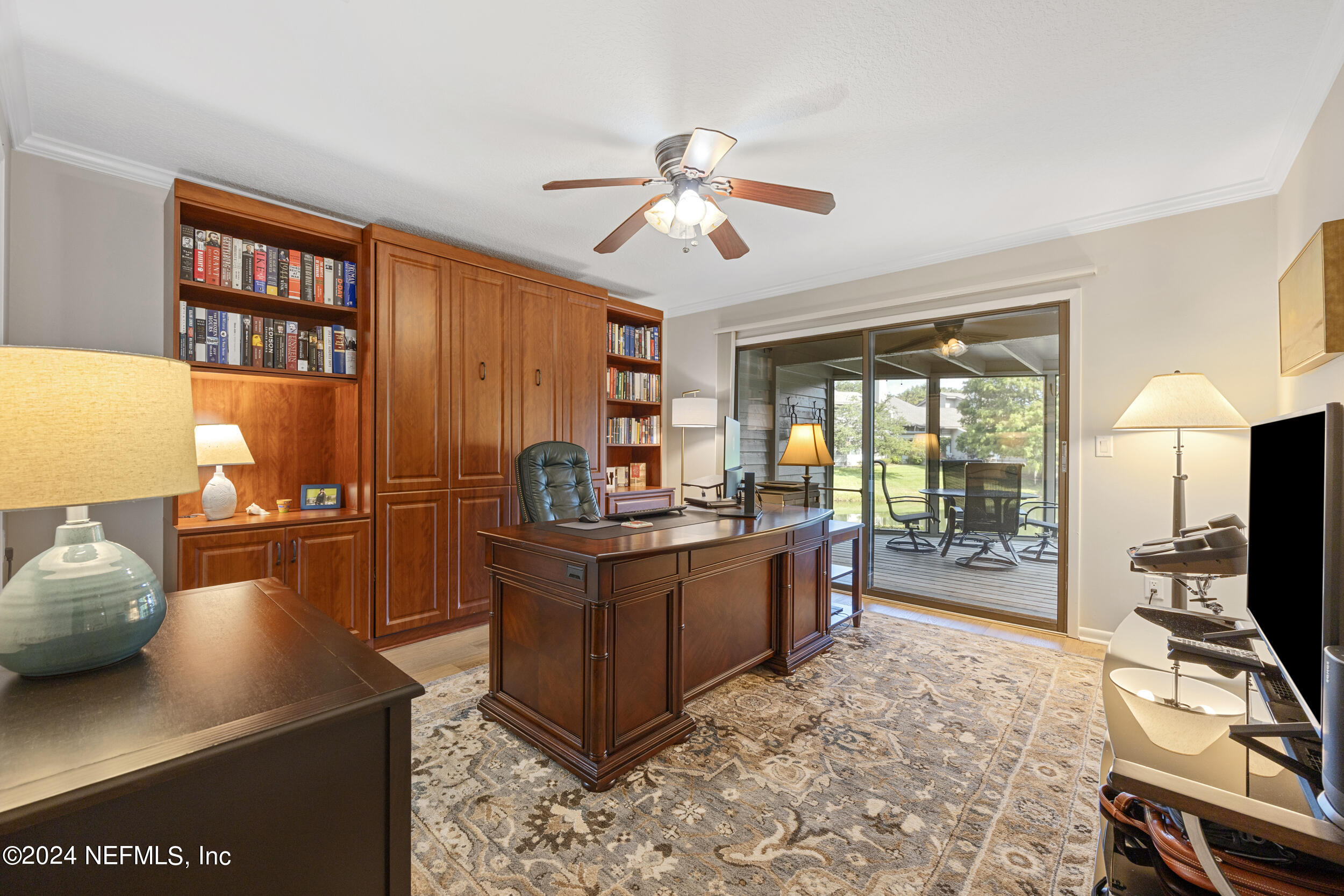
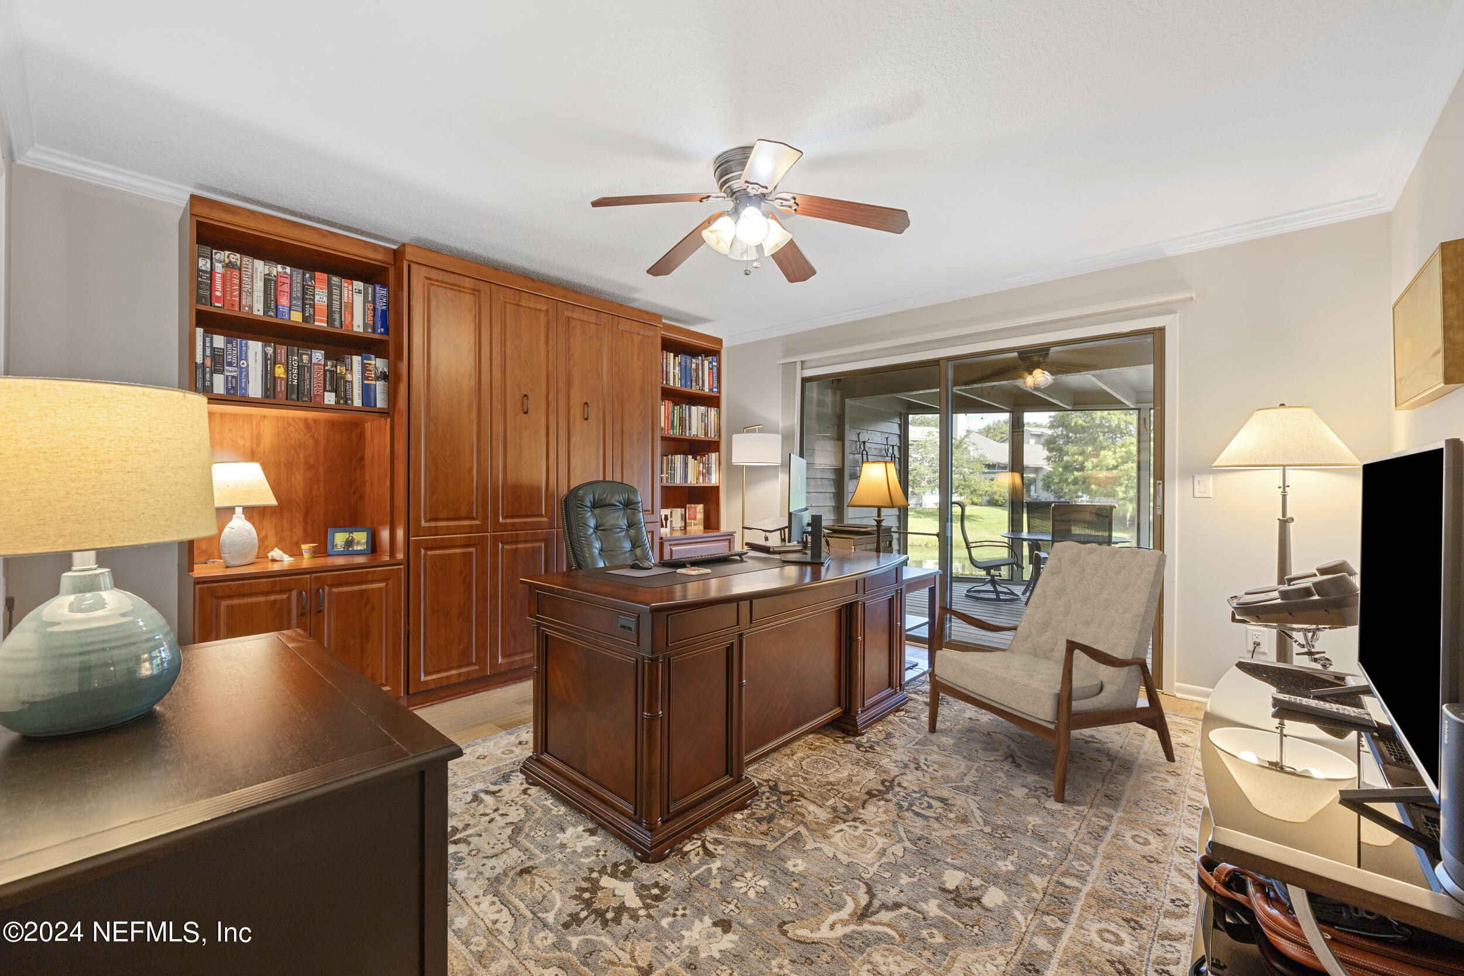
+ armchair [928,540,1176,803]
